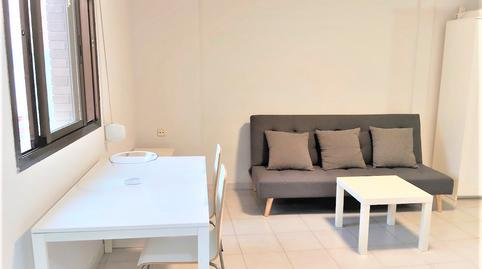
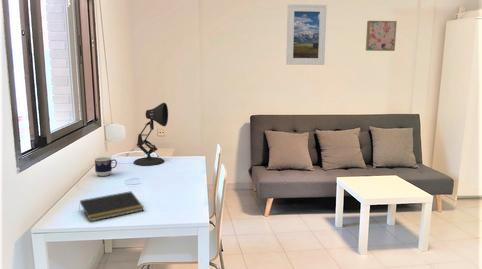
+ cup [93,156,118,177]
+ desk lamp [133,102,169,166]
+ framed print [285,3,328,66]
+ notepad [78,190,145,223]
+ wall art [365,20,398,52]
